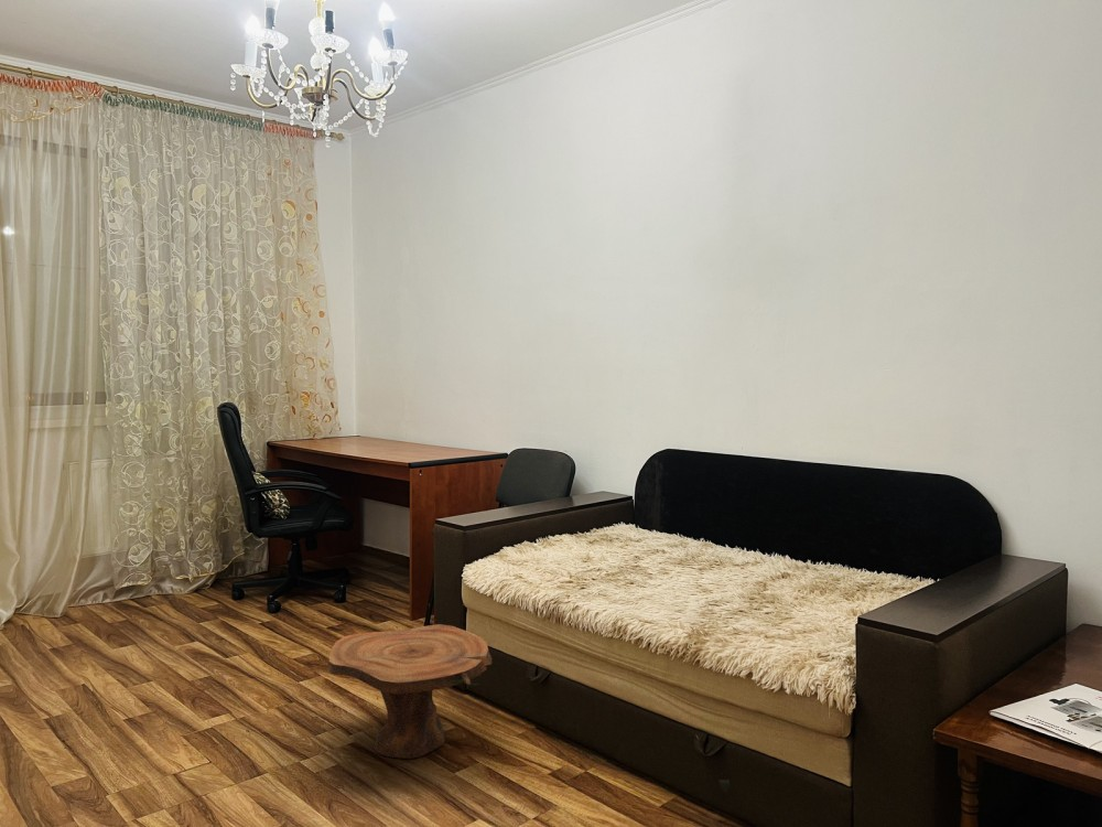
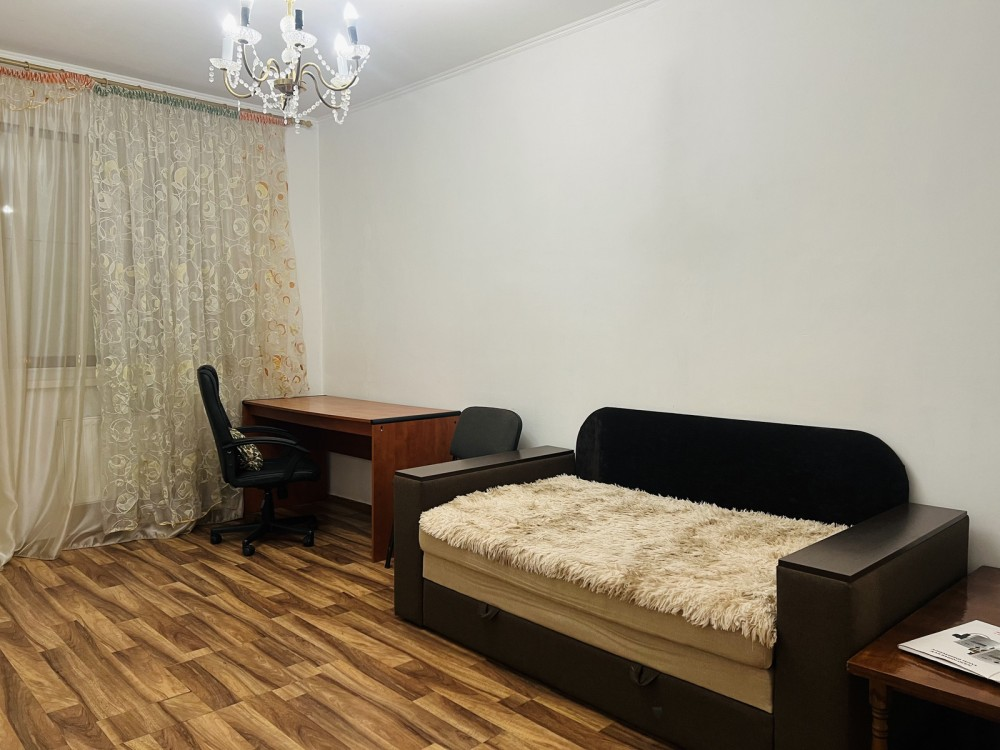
- side table [328,623,493,760]
